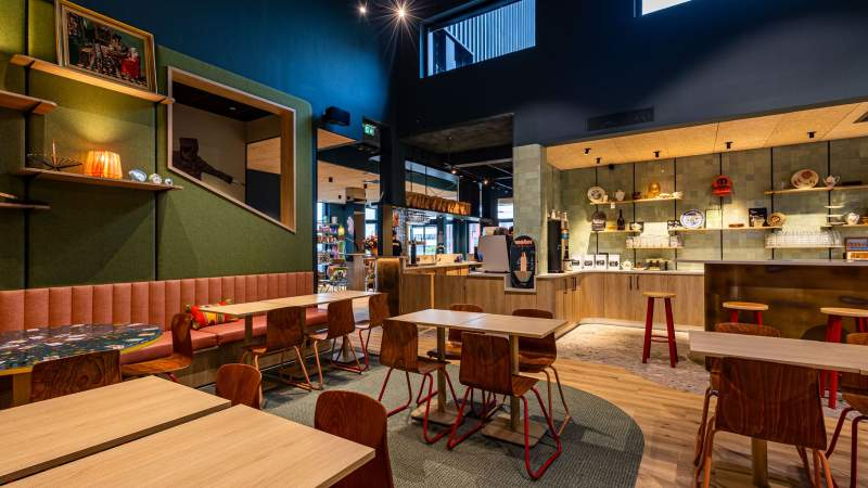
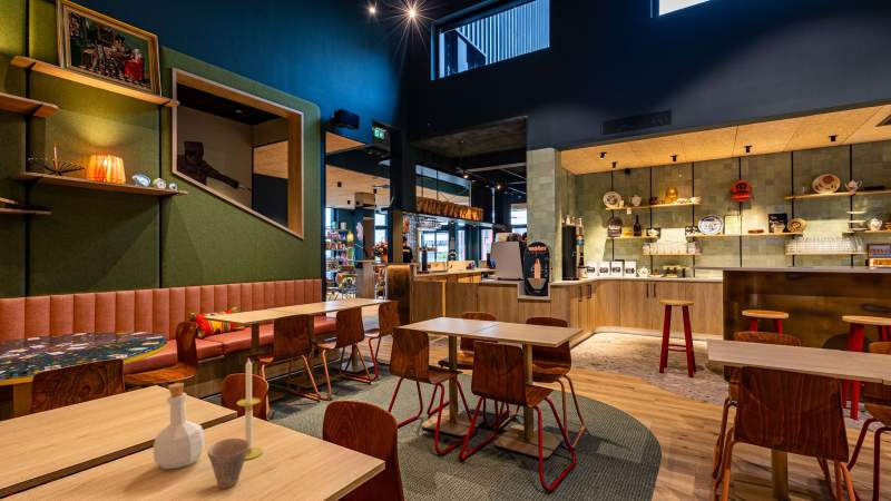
+ candle [236,356,264,461]
+ cup [206,438,249,490]
+ bottle [153,382,206,470]
